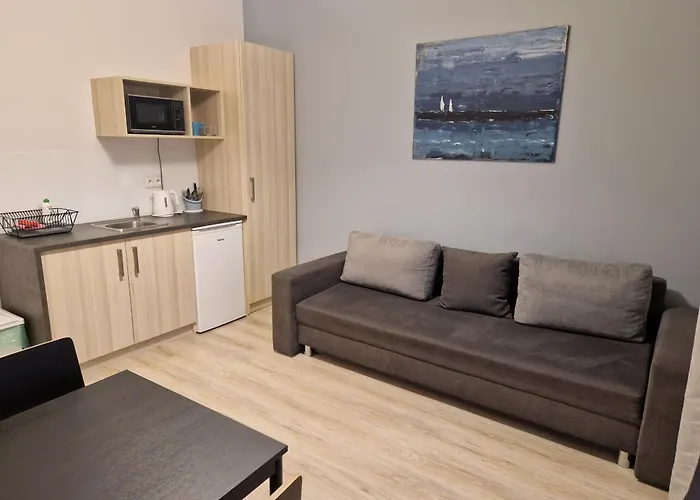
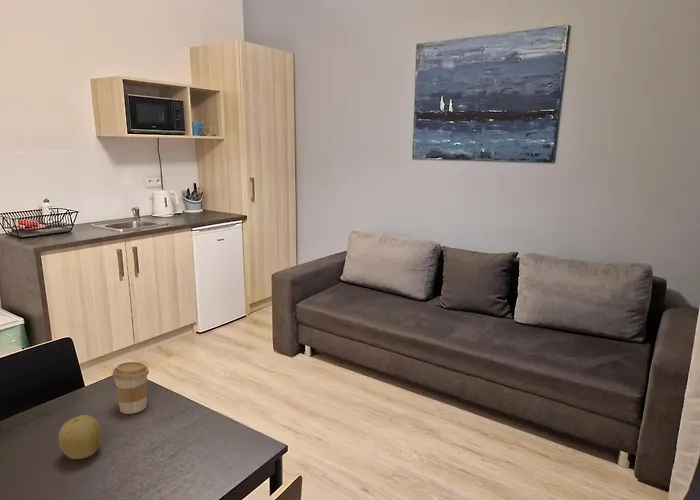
+ fruit [57,414,103,460]
+ coffee cup [111,361,150,415]
